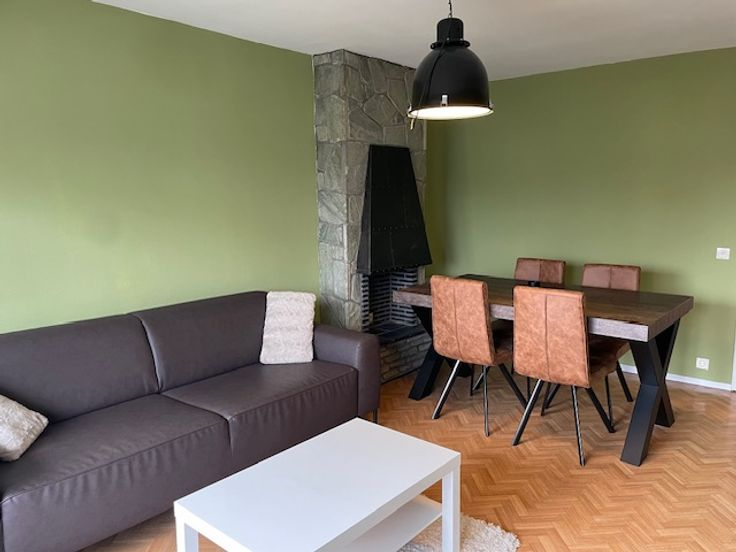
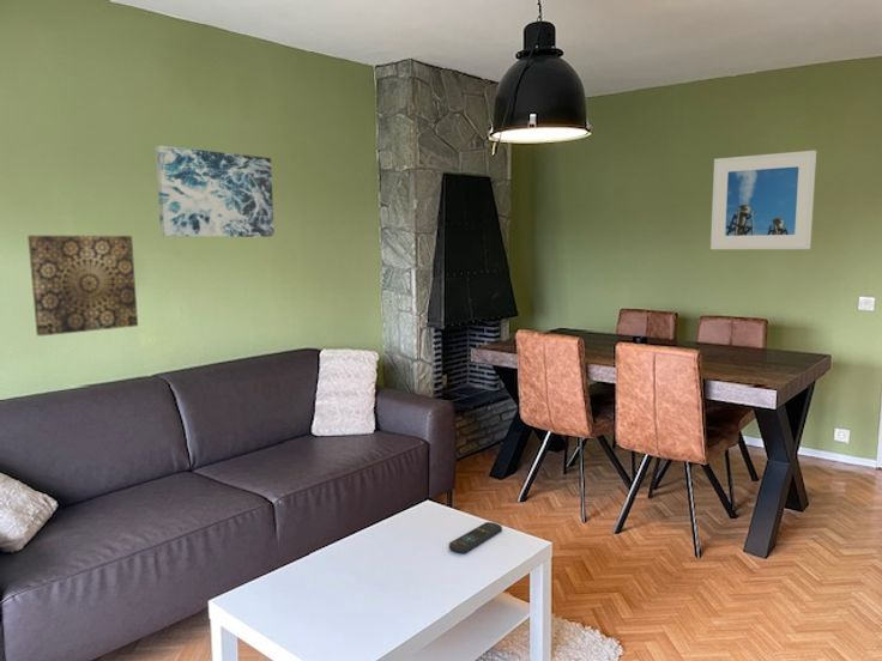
+ wall art [26,235,139,336]
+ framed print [709,150,817,250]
+ wall art [155,145,276,238]
+ remote control [448,521,503,554]
